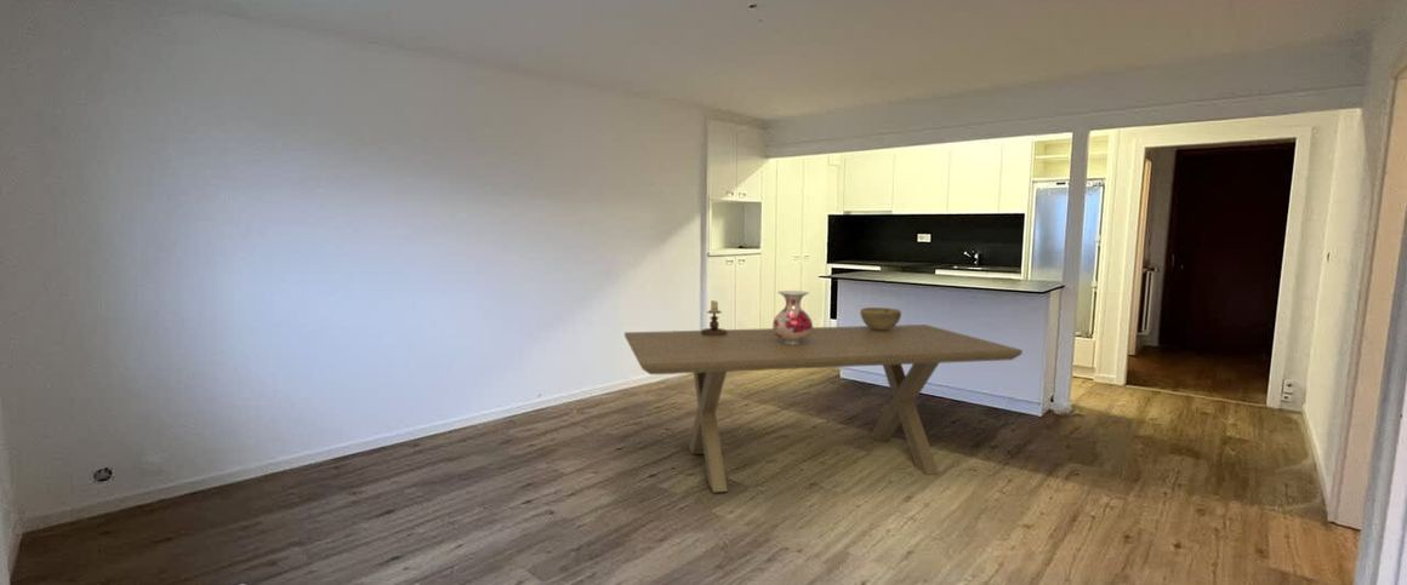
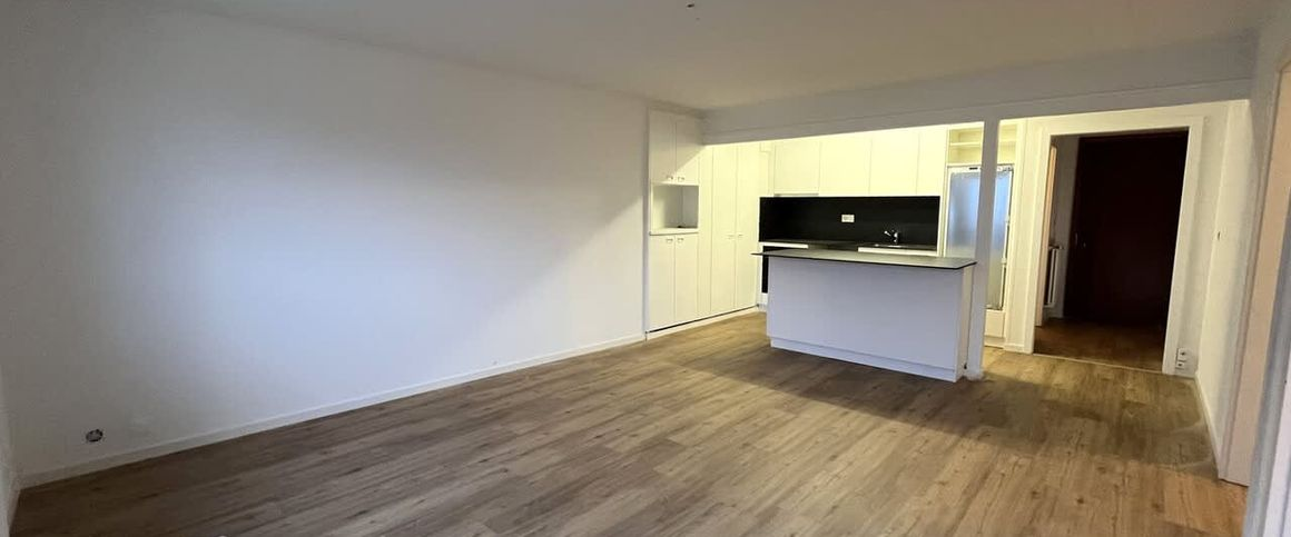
- dining table [623,323,1024,494]
- candlestick [700,299,727,337]
- decorative bowl [859,306,902,331]
- vase [771,289,814,344]
